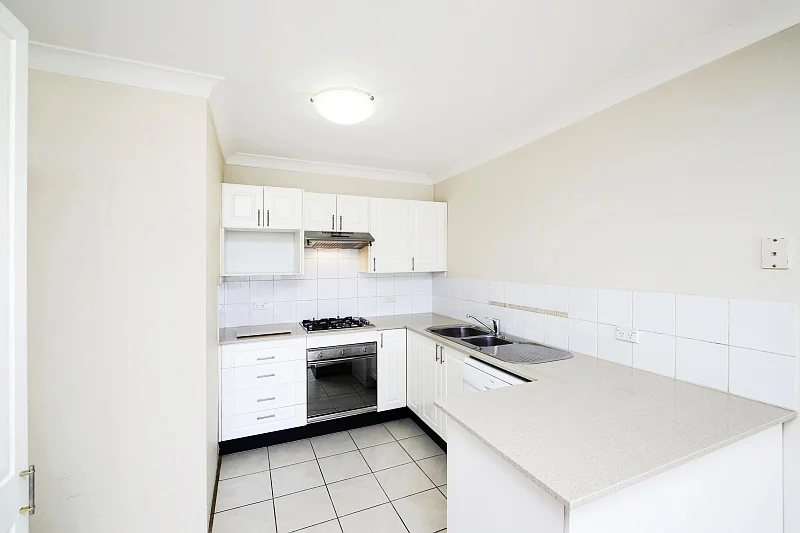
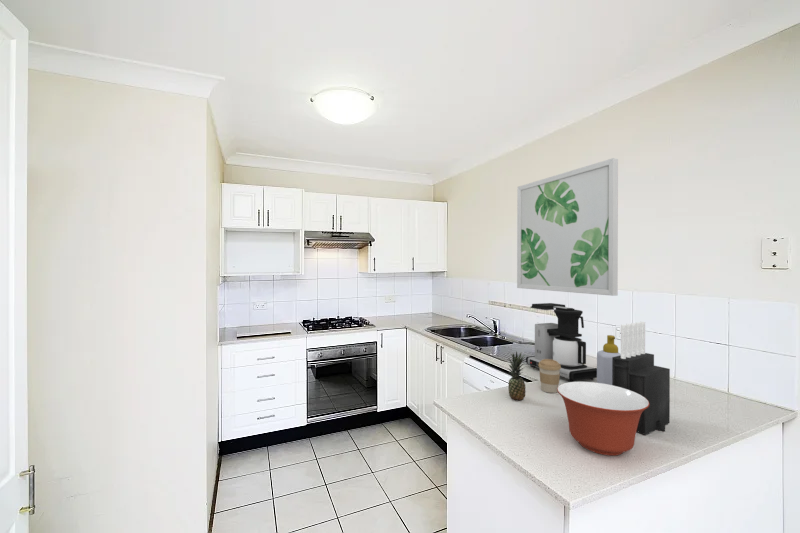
+ wall art [516,157,619,297]
+ coffee cup [538,359,561,394]
+ soap bottle [596,334,621,385]
+ mixing bowl [557,381,649,456]
+ coffee maker [525,302,597,382]
+ fruit [507,350,527,402]
+ knife block [612,321,671,436]
